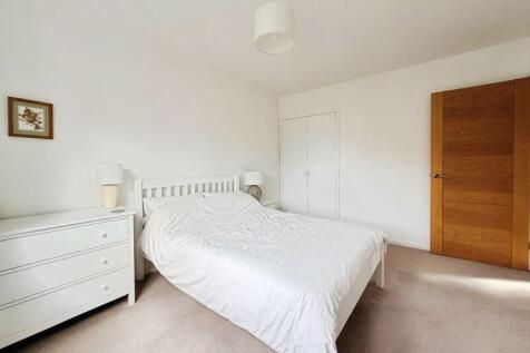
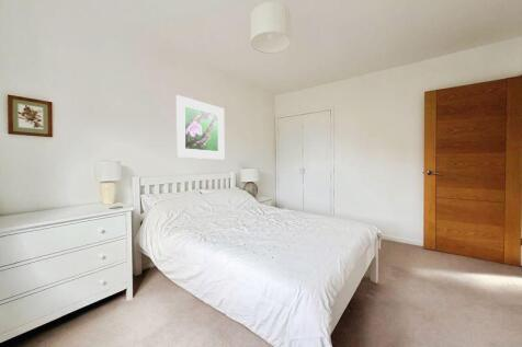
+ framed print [175,94,225,161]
